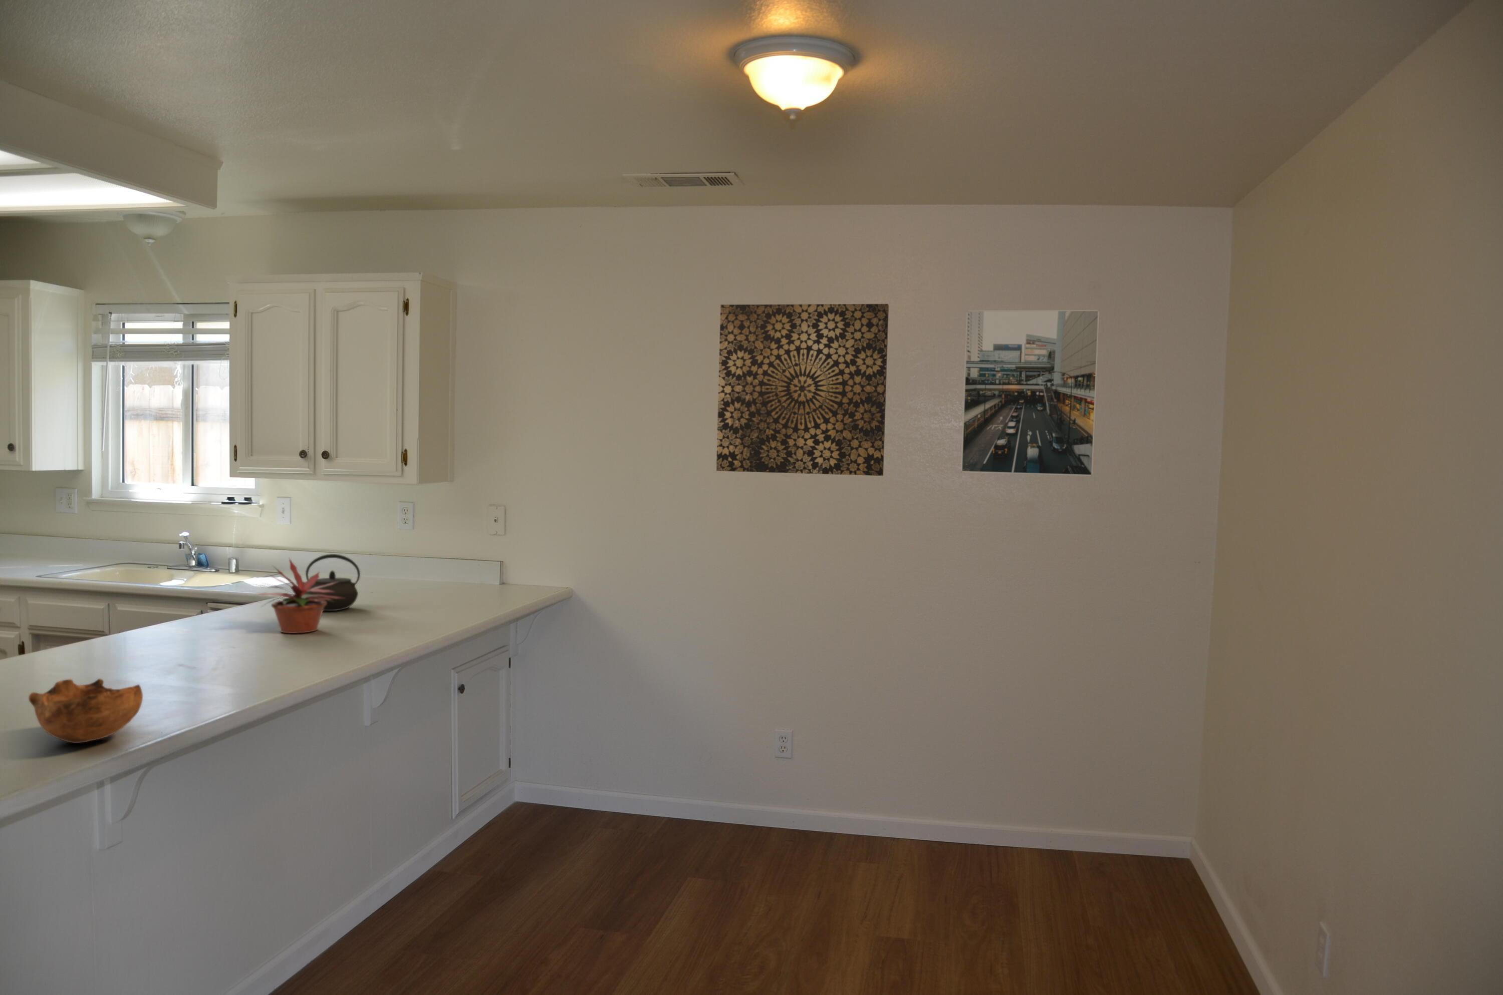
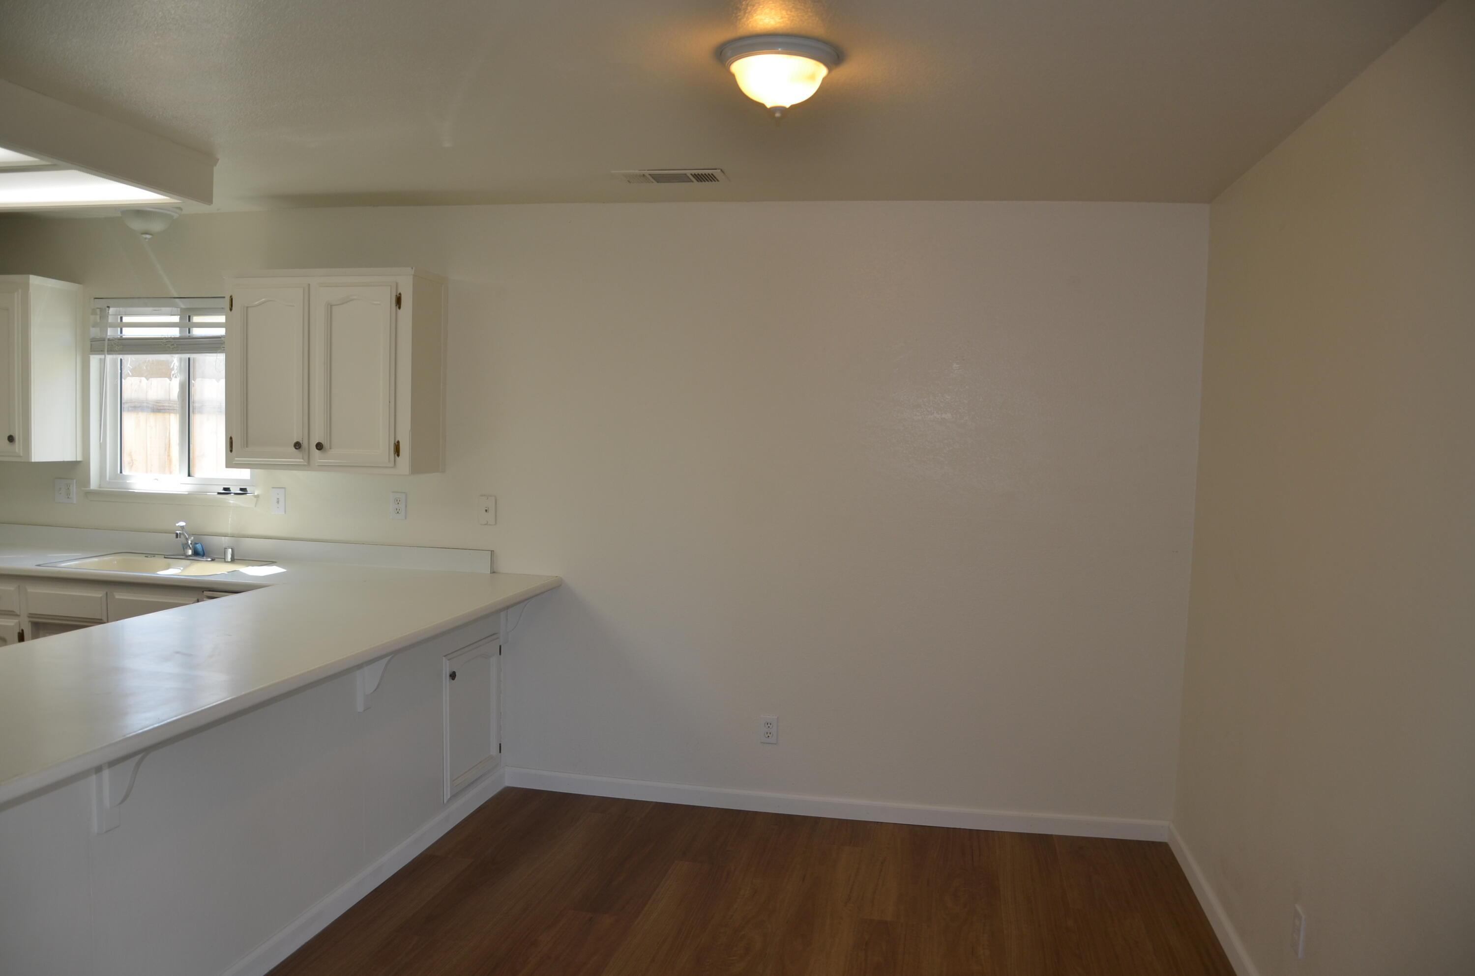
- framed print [961,310,1100,476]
- wall art [715,303,890,476]
- bowl [28,679,143,744]
- kettle [295,553,361,612]
- potted plant [251,556,344,634]
